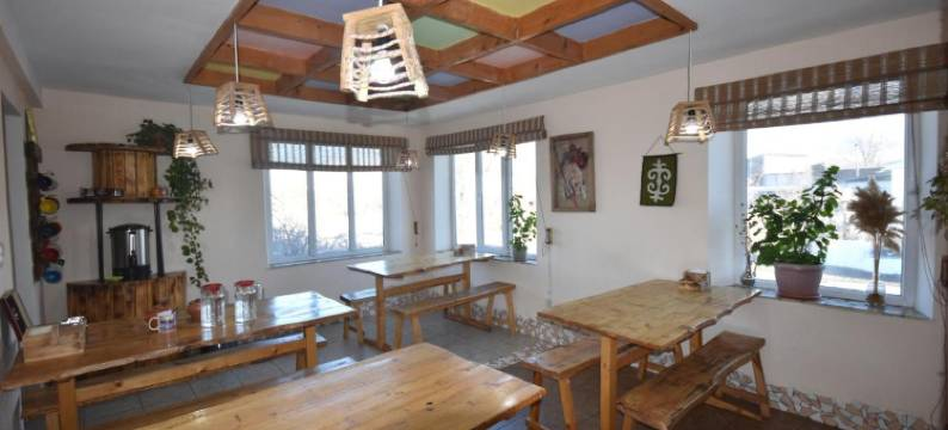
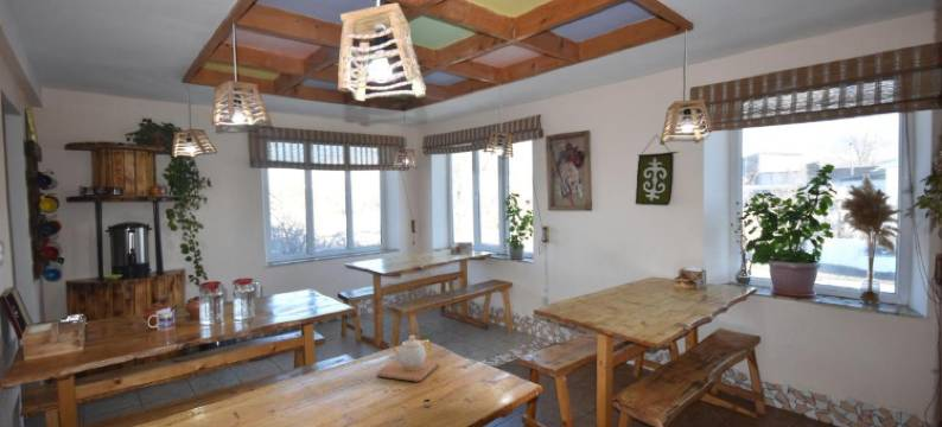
+ teapot [376,334,440,382]
